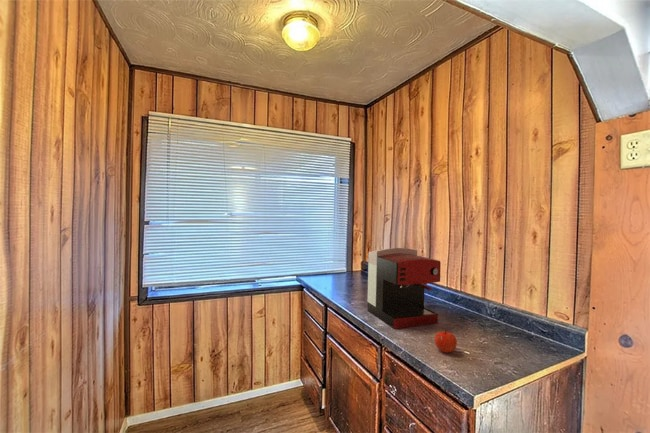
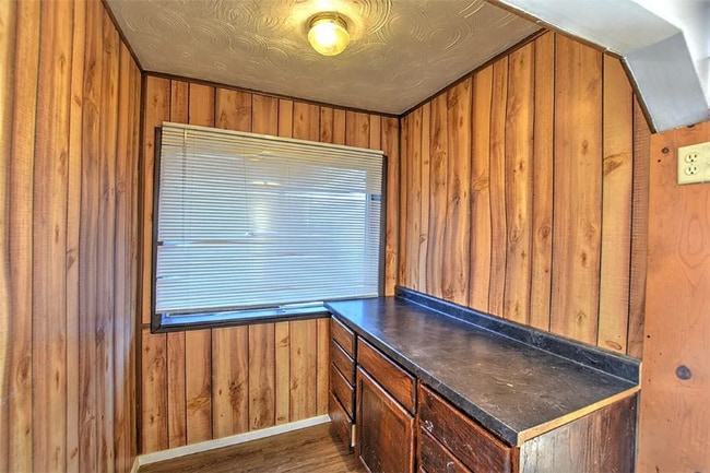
- apple [434,329,458,354]
- coffee maker [366,247,442,330]
